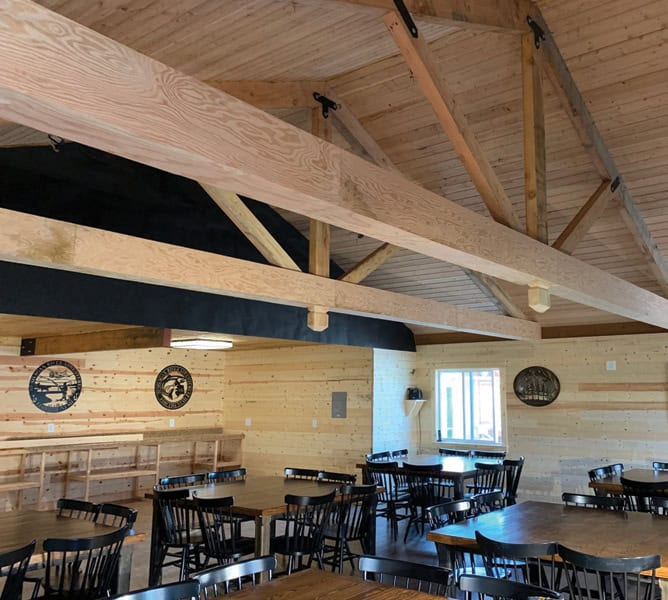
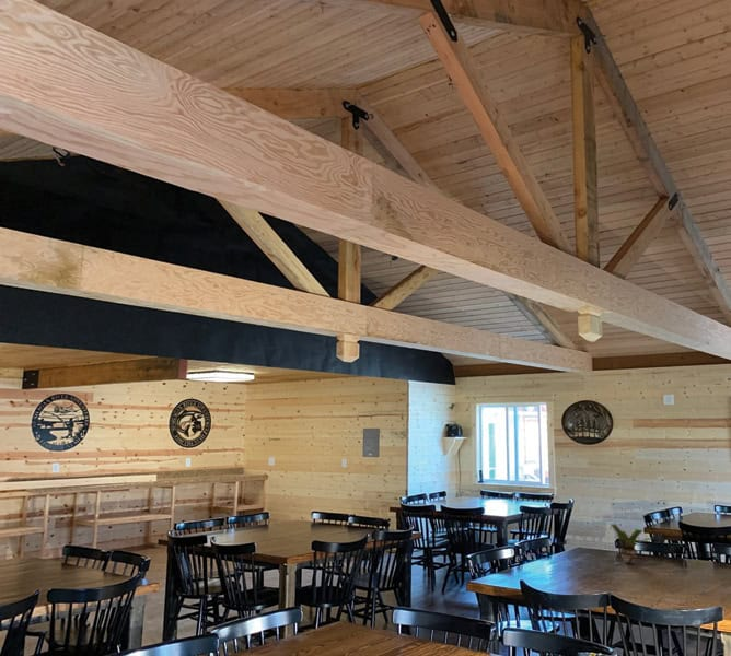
+ potted plant [610,523,653,565]
